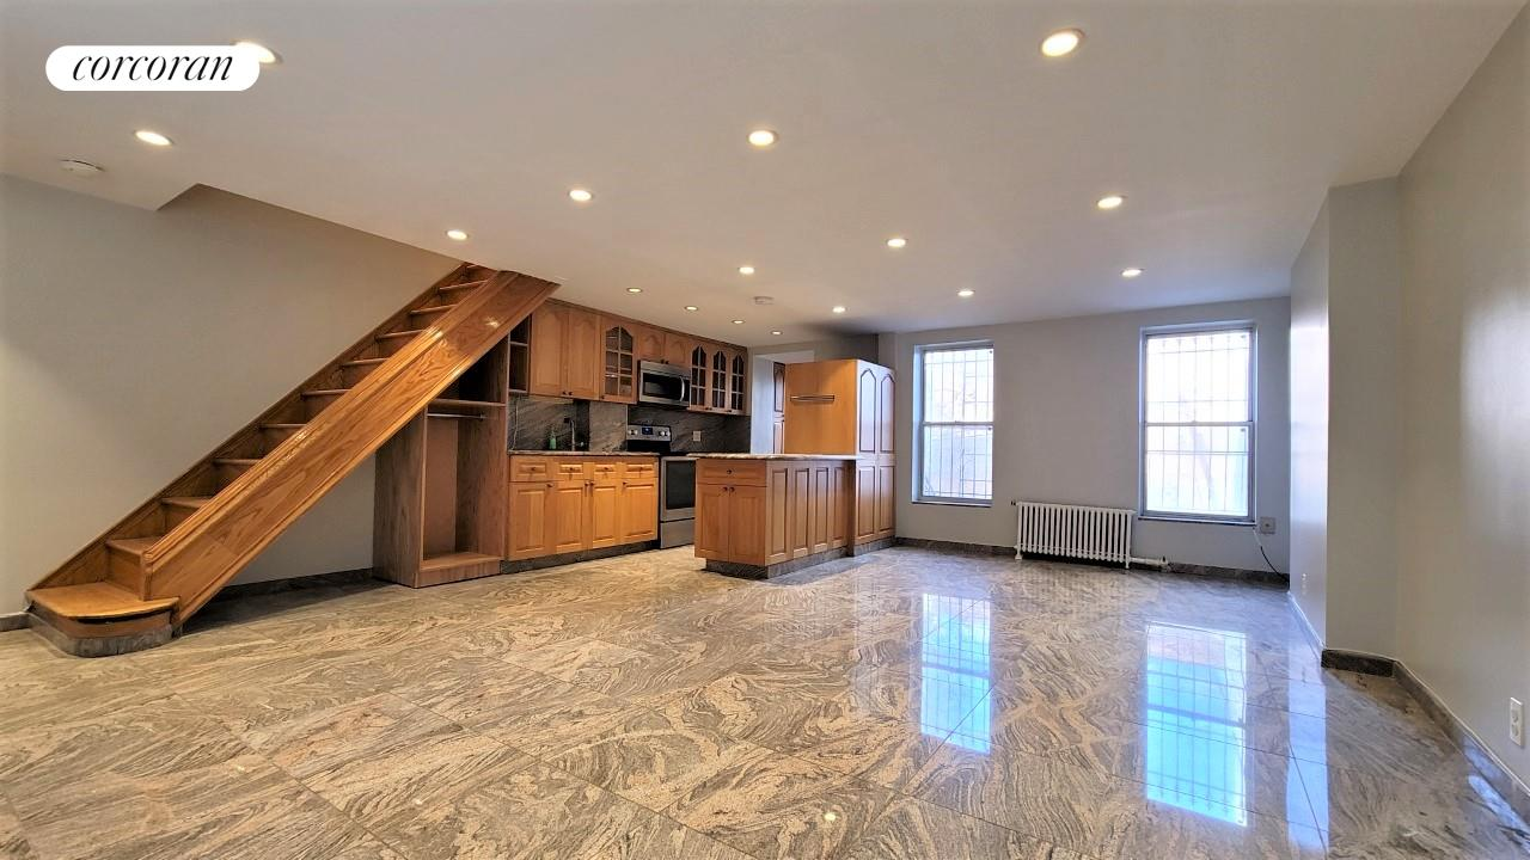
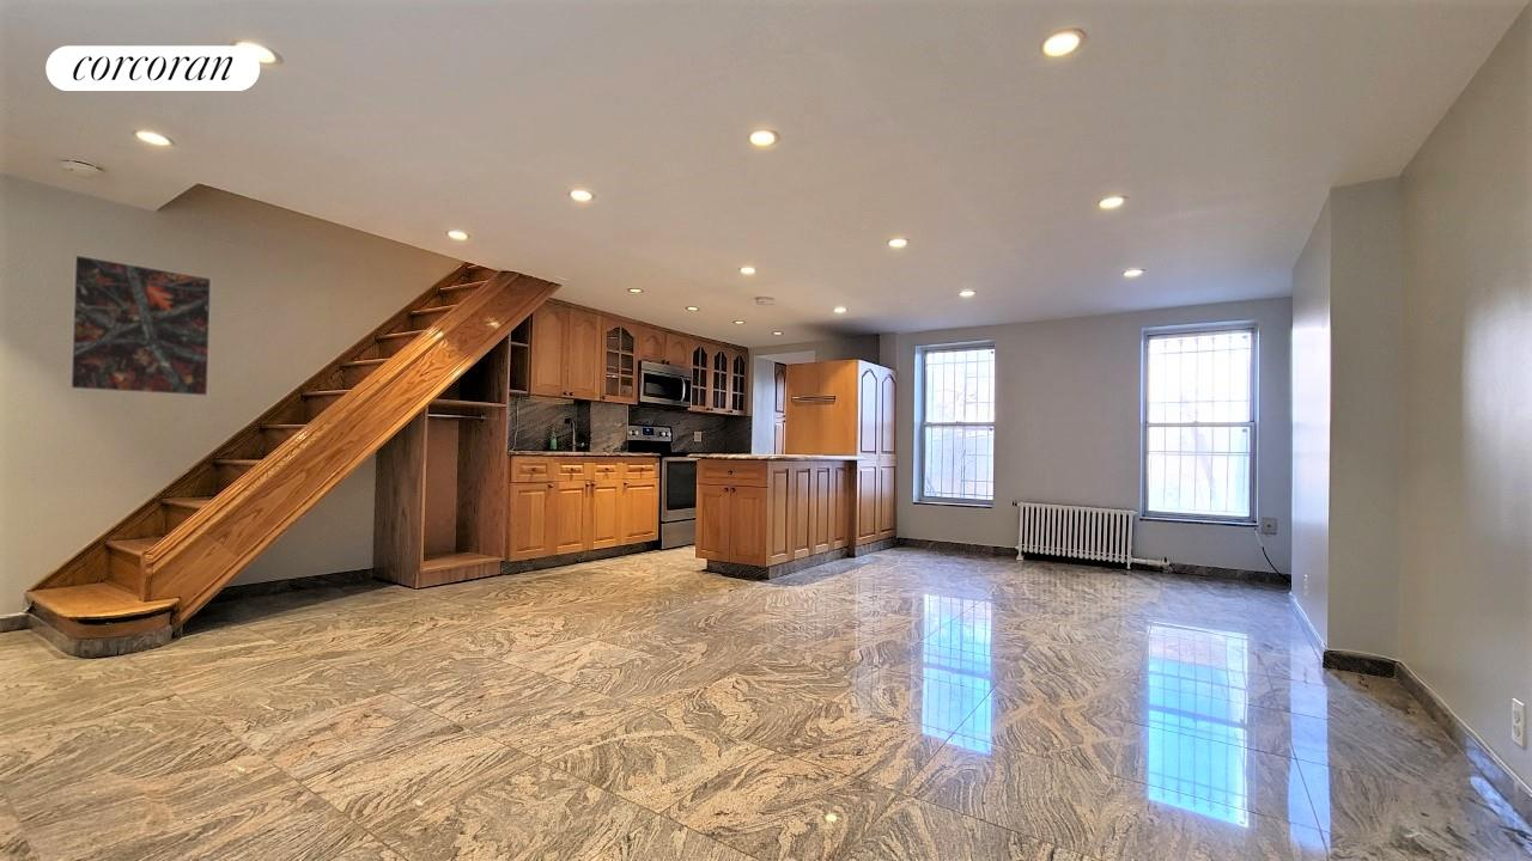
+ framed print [68,254,212,397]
